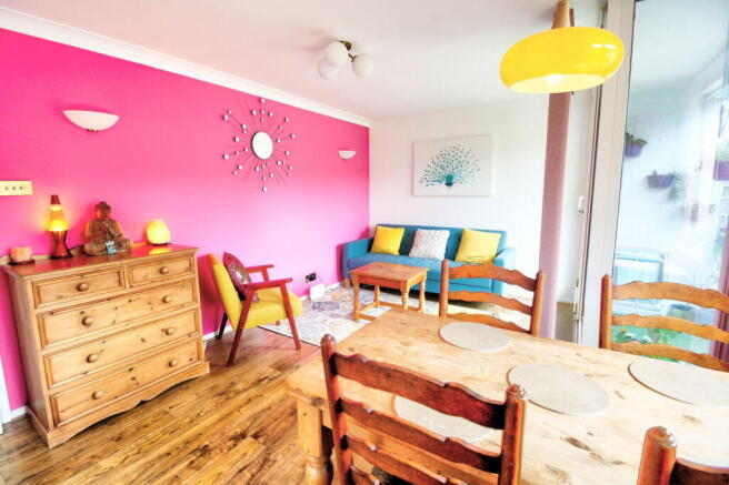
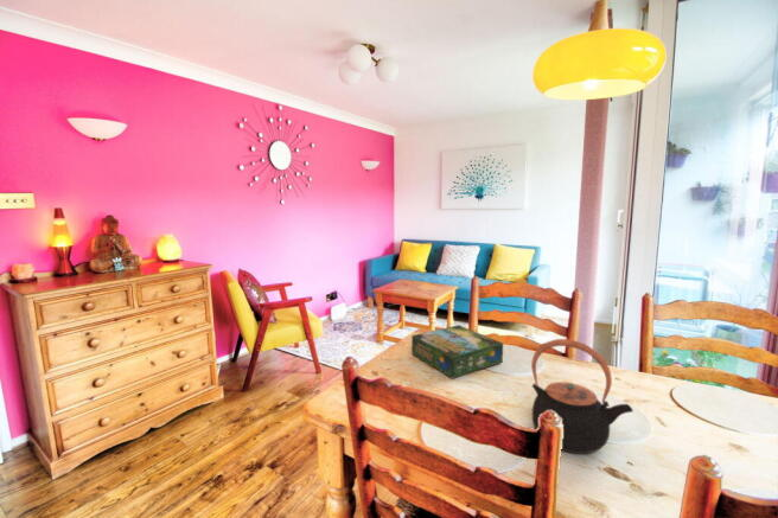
+ teapot [530,338,634,455]
+ board game [410,324,504,379]
